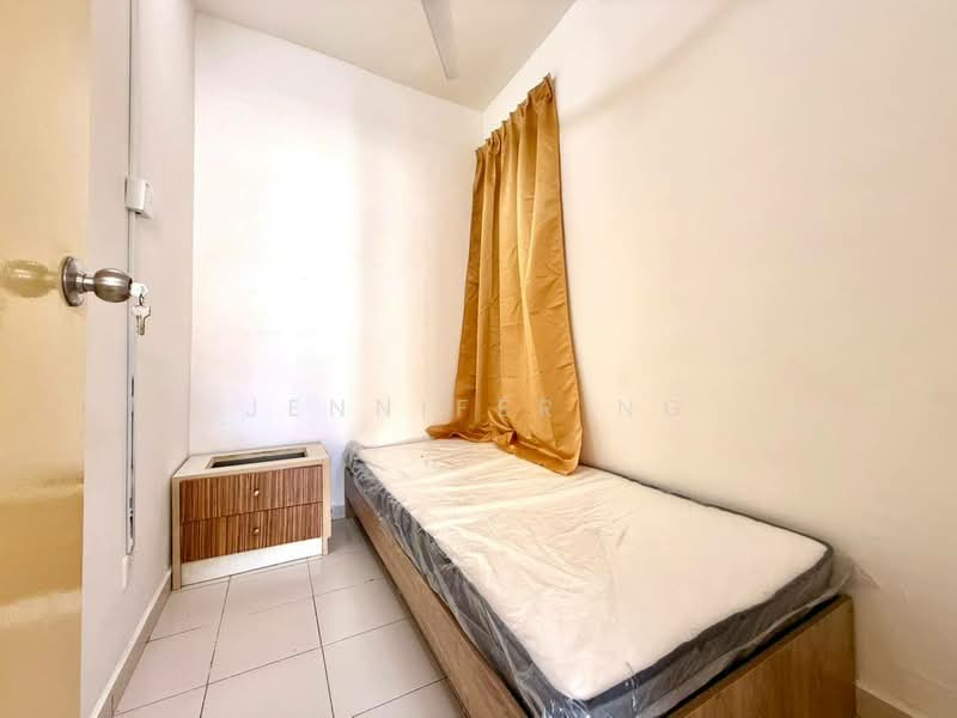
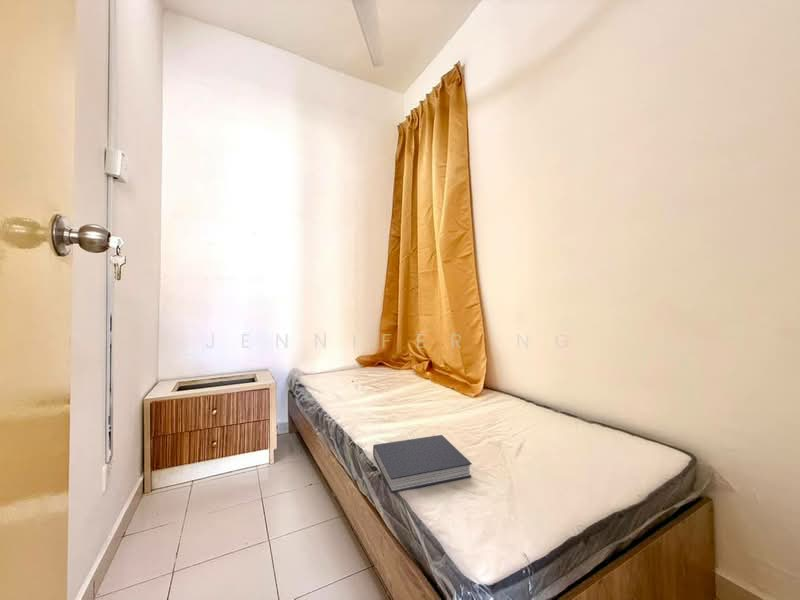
+ book [372,434,473,494]
